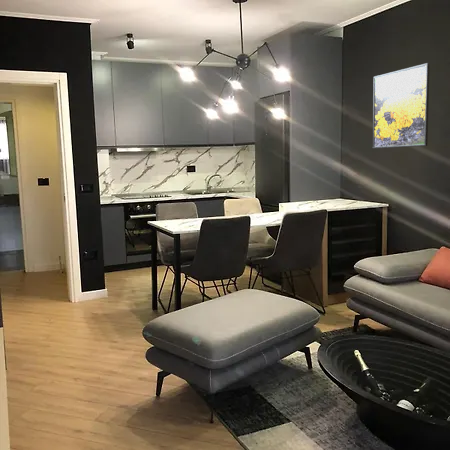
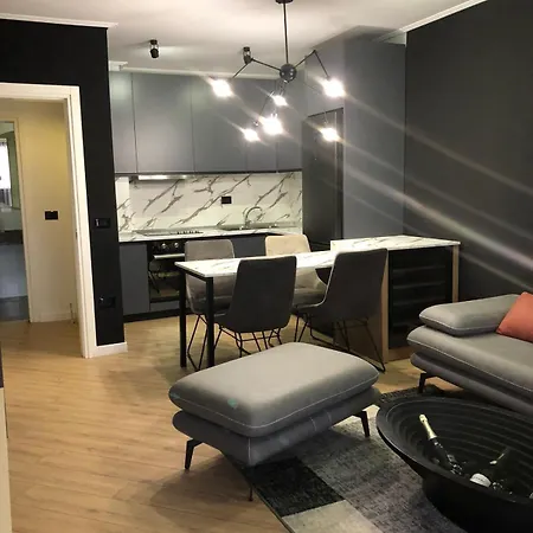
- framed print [372,62,430,150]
